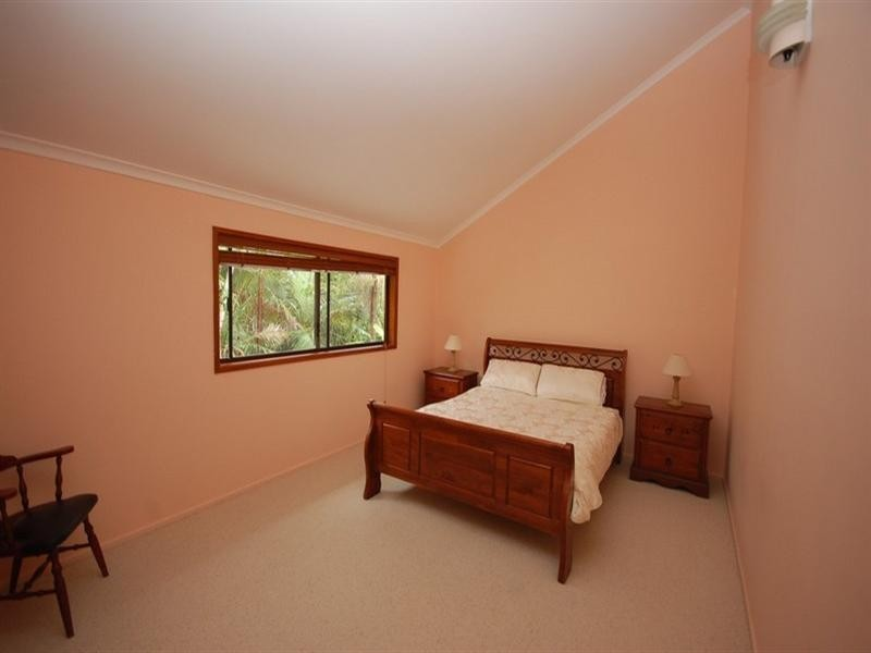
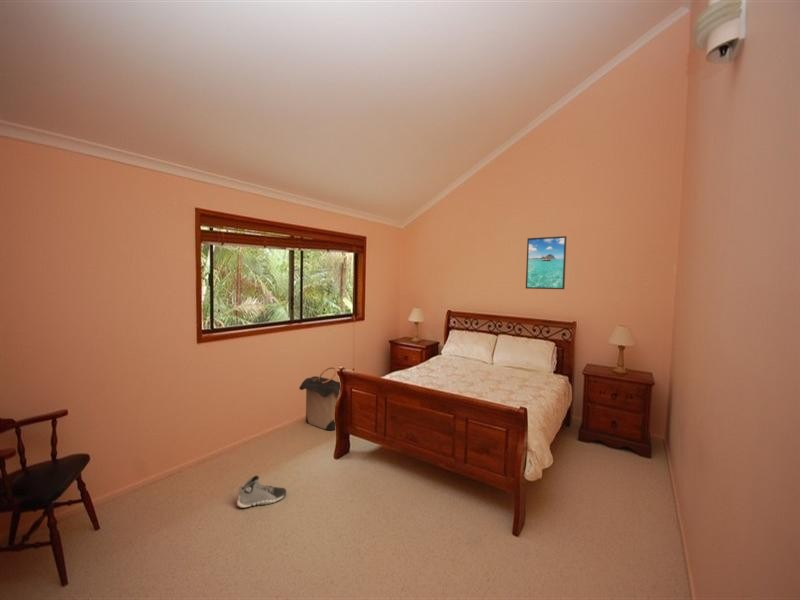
+ sneaker [236,474,287,509]
+ laundry hamper [298,366,341,431]
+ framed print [525,235,567,290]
